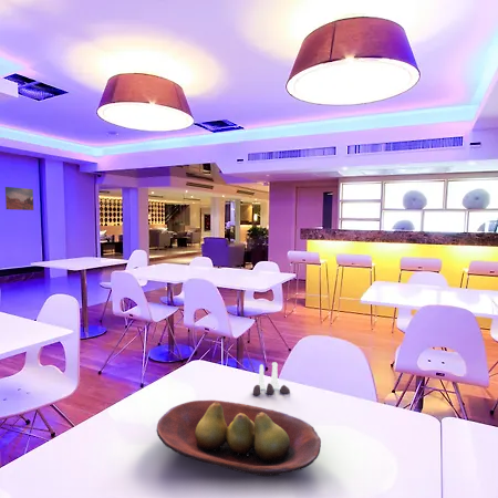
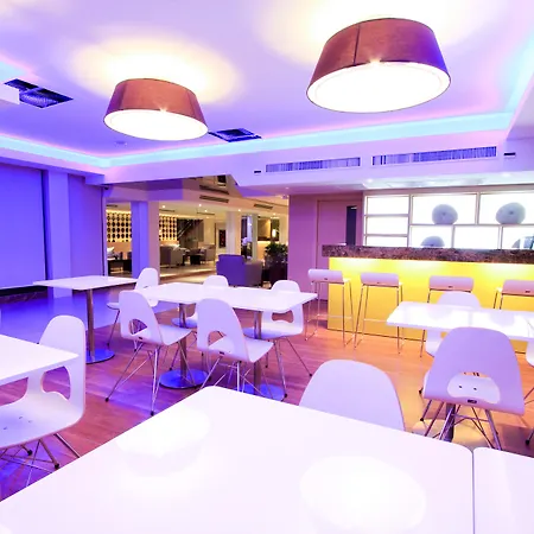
- wall art [4,186,34,211]
- fruit bowl [156,400,322,477]
- salt and pepper shaker set [252,361,291,396]
